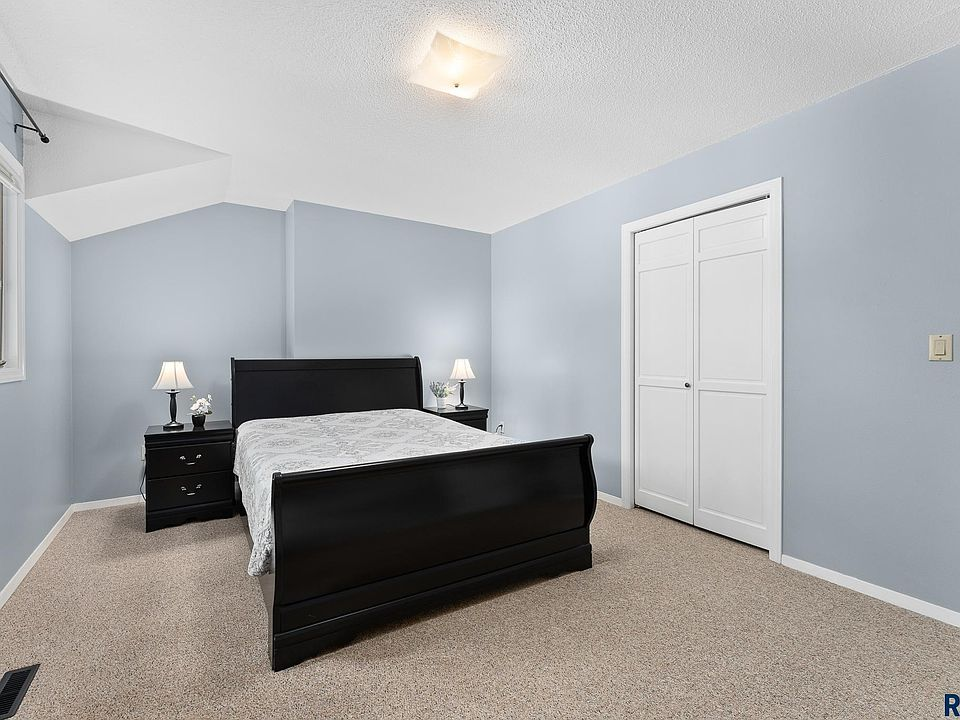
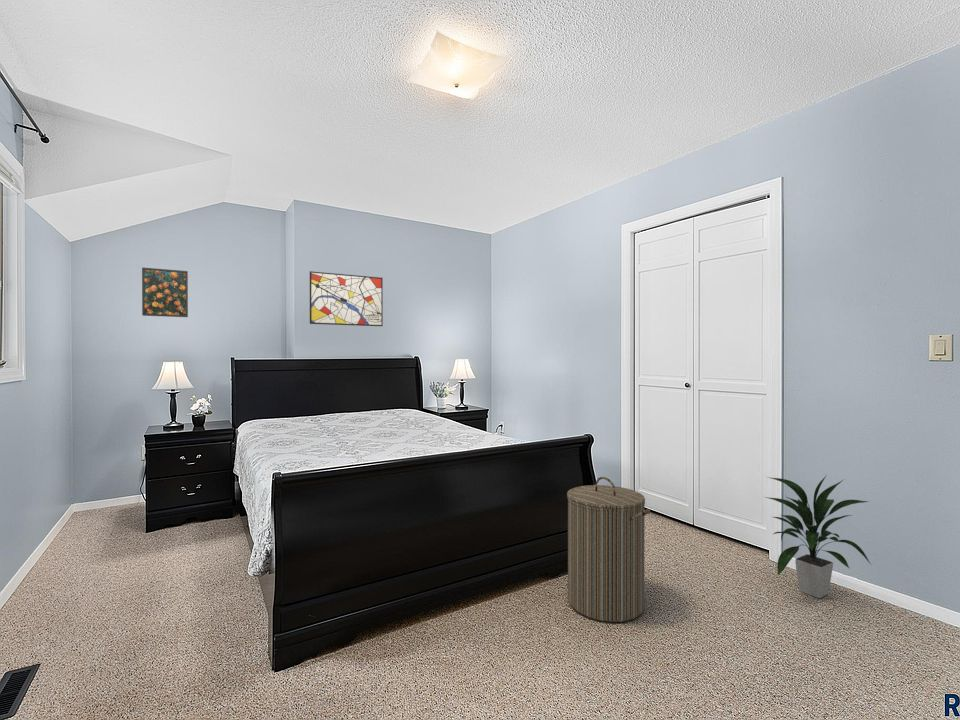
+ indoor plant [765,475,872,599]
+ laundry hamper [566,476,651,623]
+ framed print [141,267,189,318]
+ wall art [309,270,384,327]
